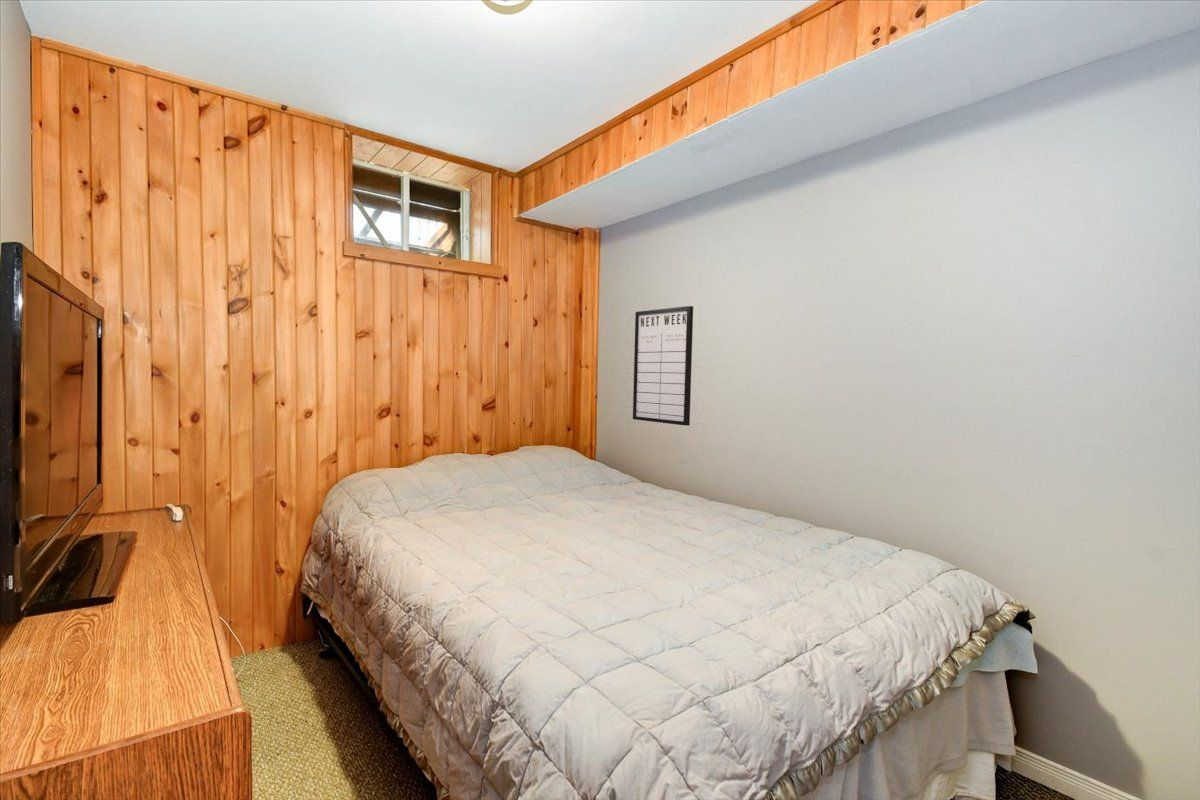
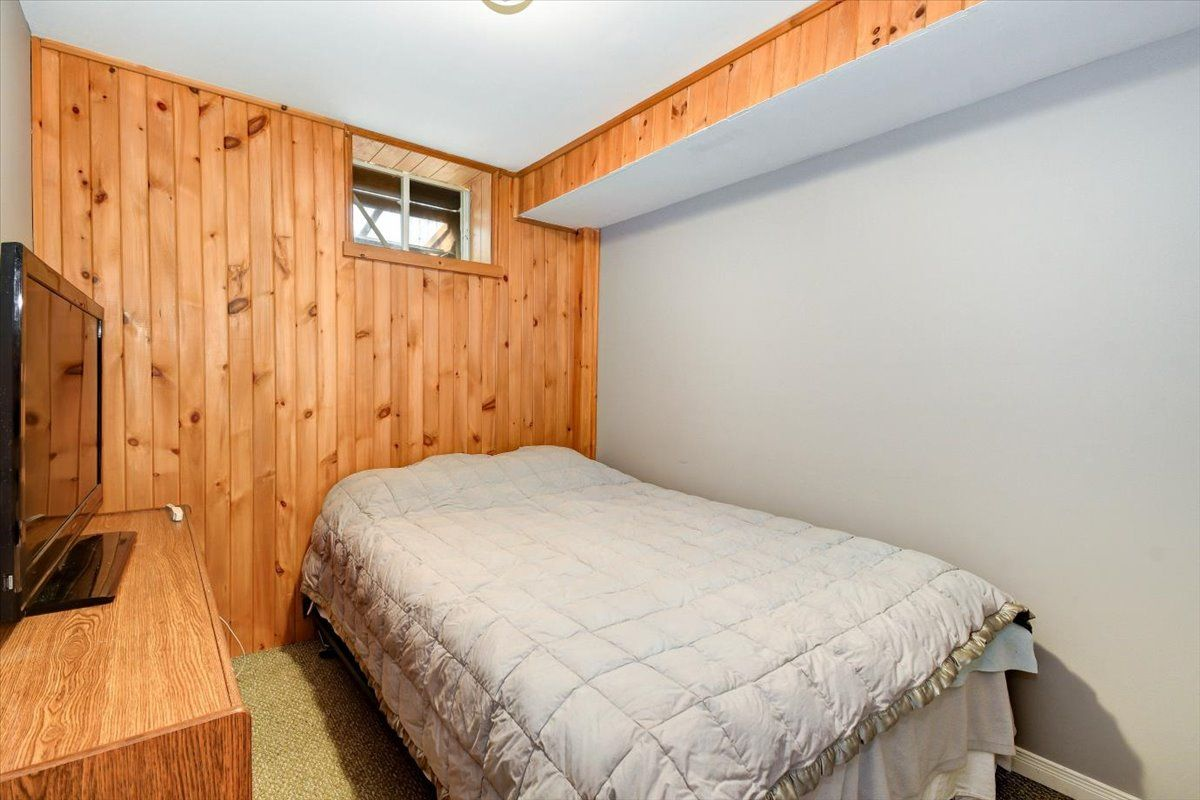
- writing board [632,305,694,427]
